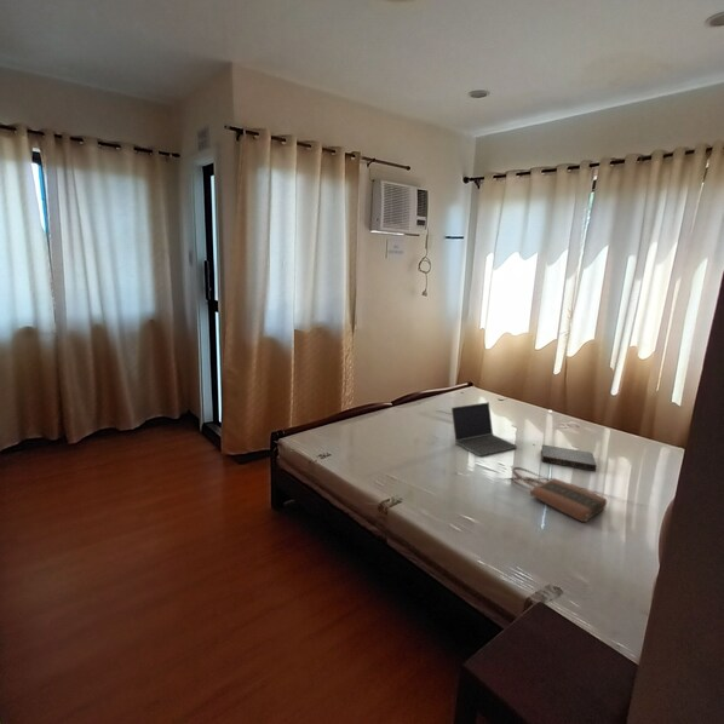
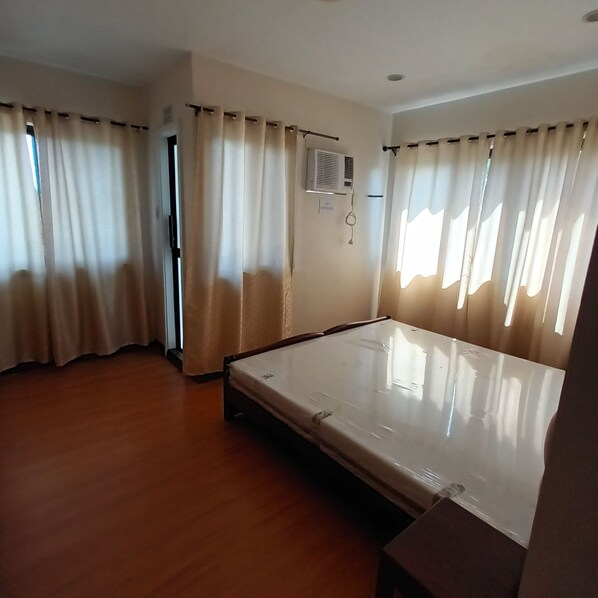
- book [540,443,598,472]
- laptop computer [450,401,518,458]
- tote bag [511,466,609,523]
